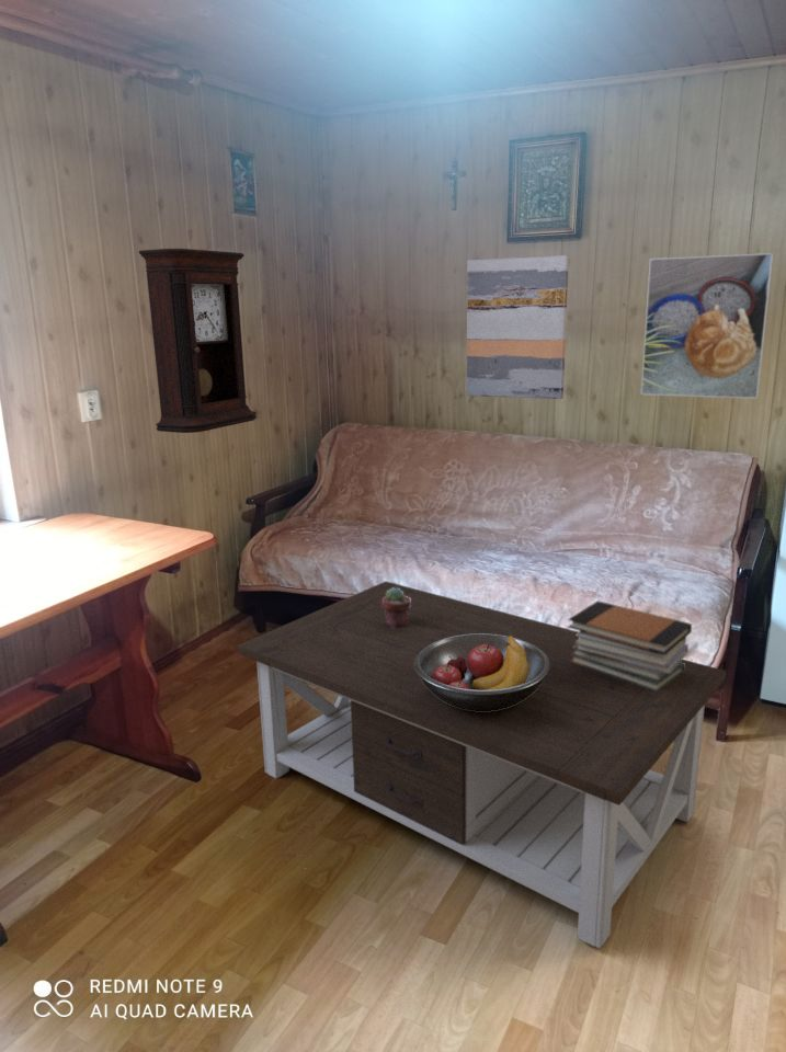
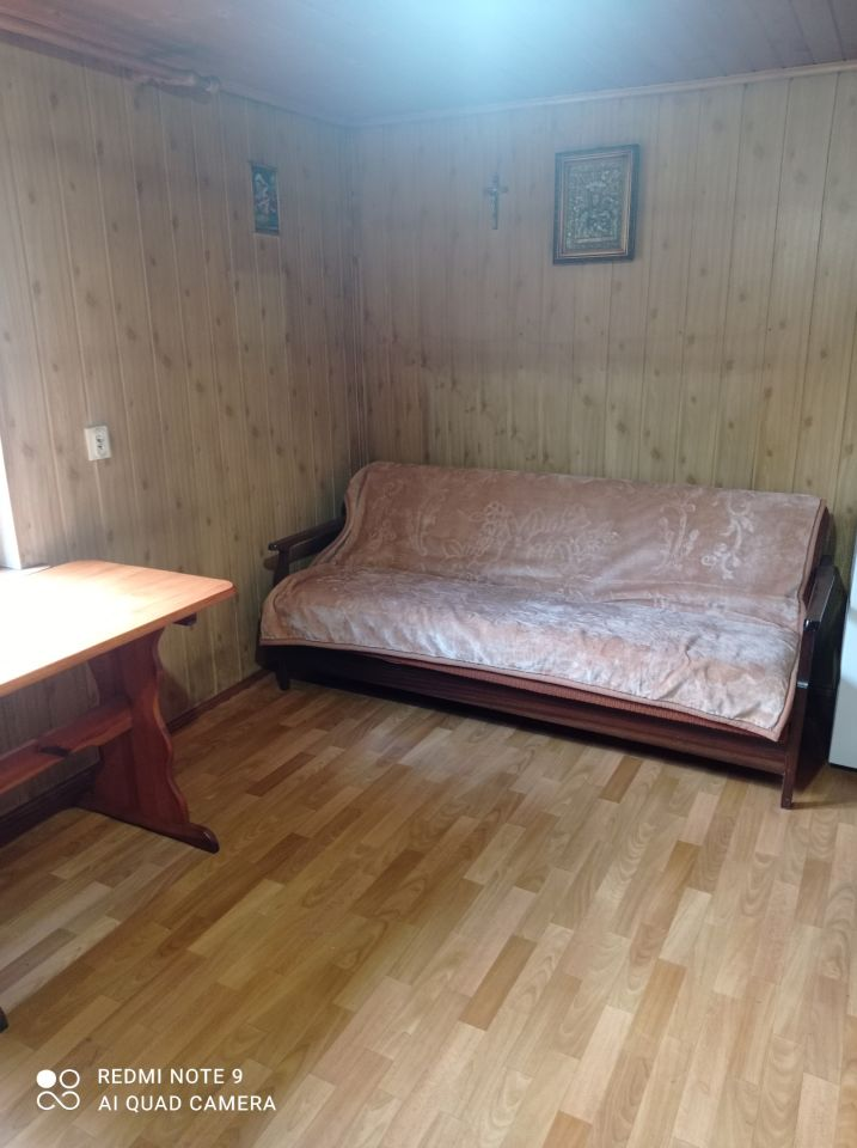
- wall art [466,254,570,400]
- pendulum clock [138,248,258,434]
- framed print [640,252,774,400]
- book stack [567,599,693,691]
- fruit bowl [414,633,550,711]
- potted succulent [383,587,411,628]
- coffee table [237,580,728,950]
